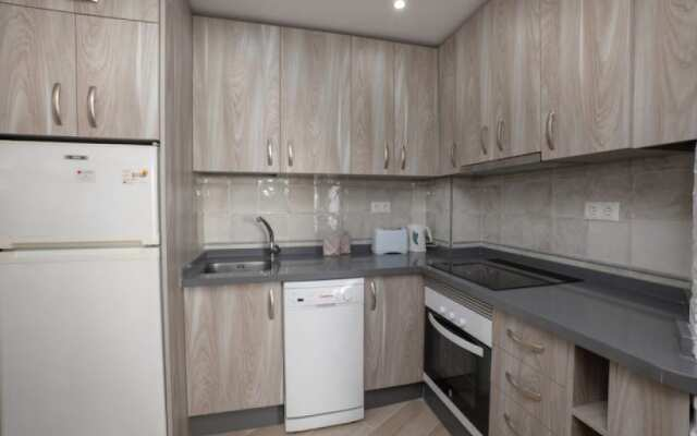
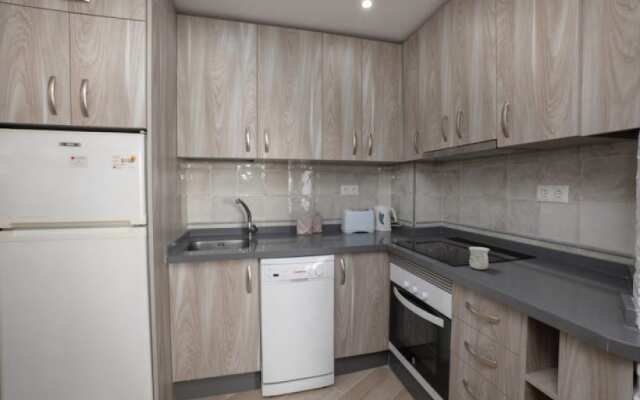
+ mug [468,246,491,270]
